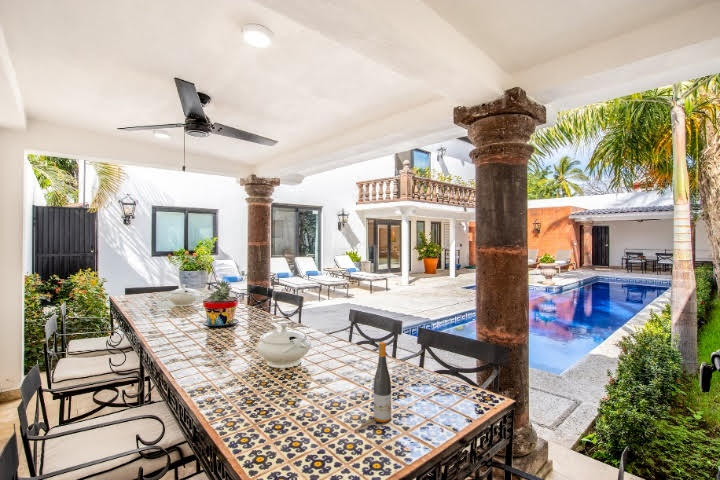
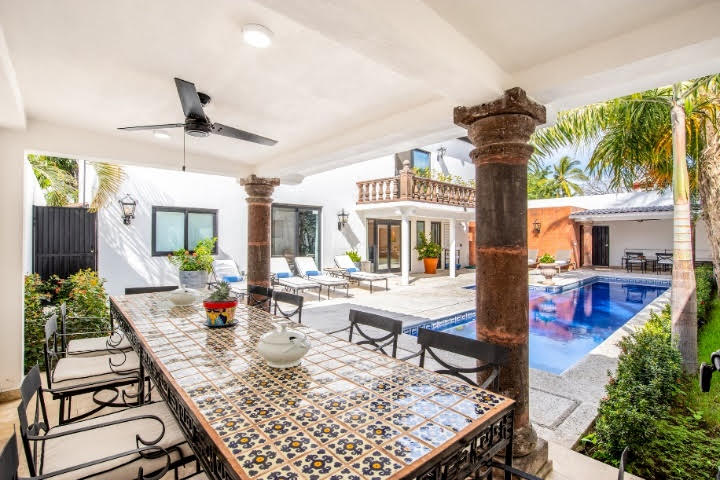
- wine bottle [373,341,392,423]
